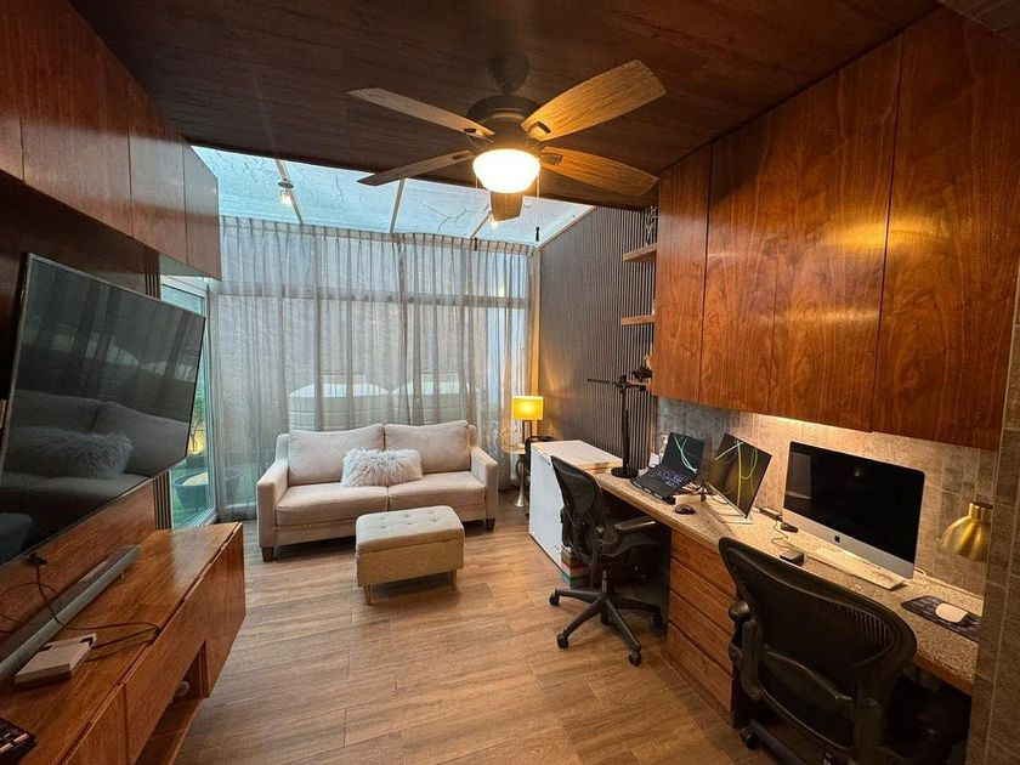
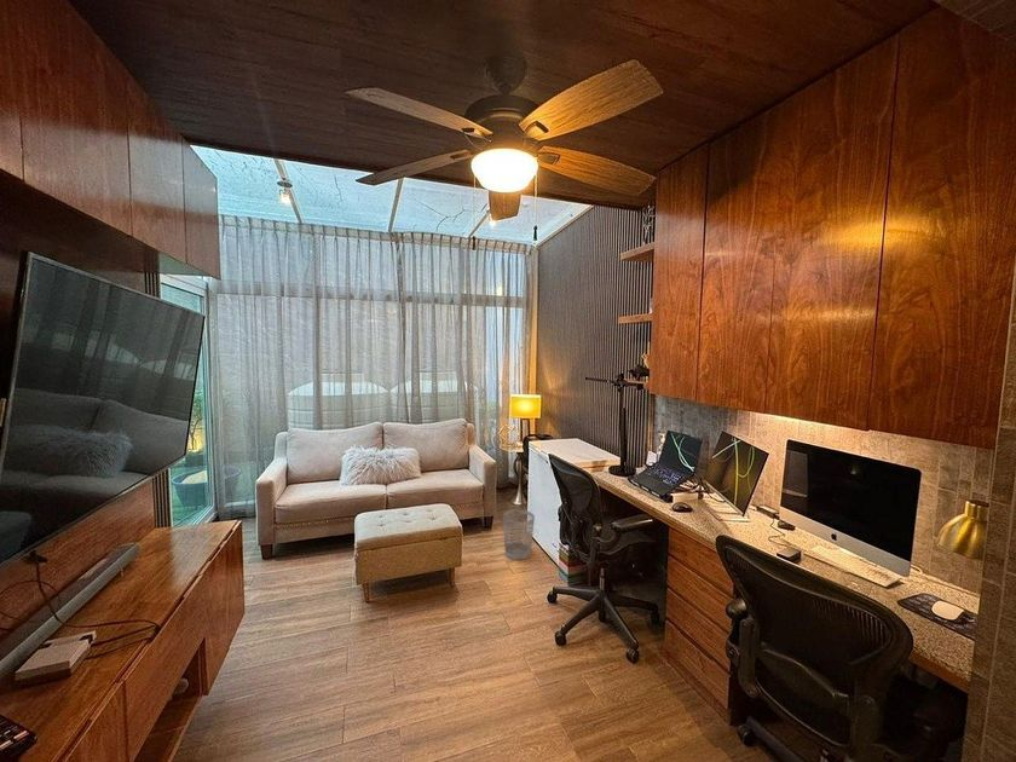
+ wastebasket [502,509,536,561]
